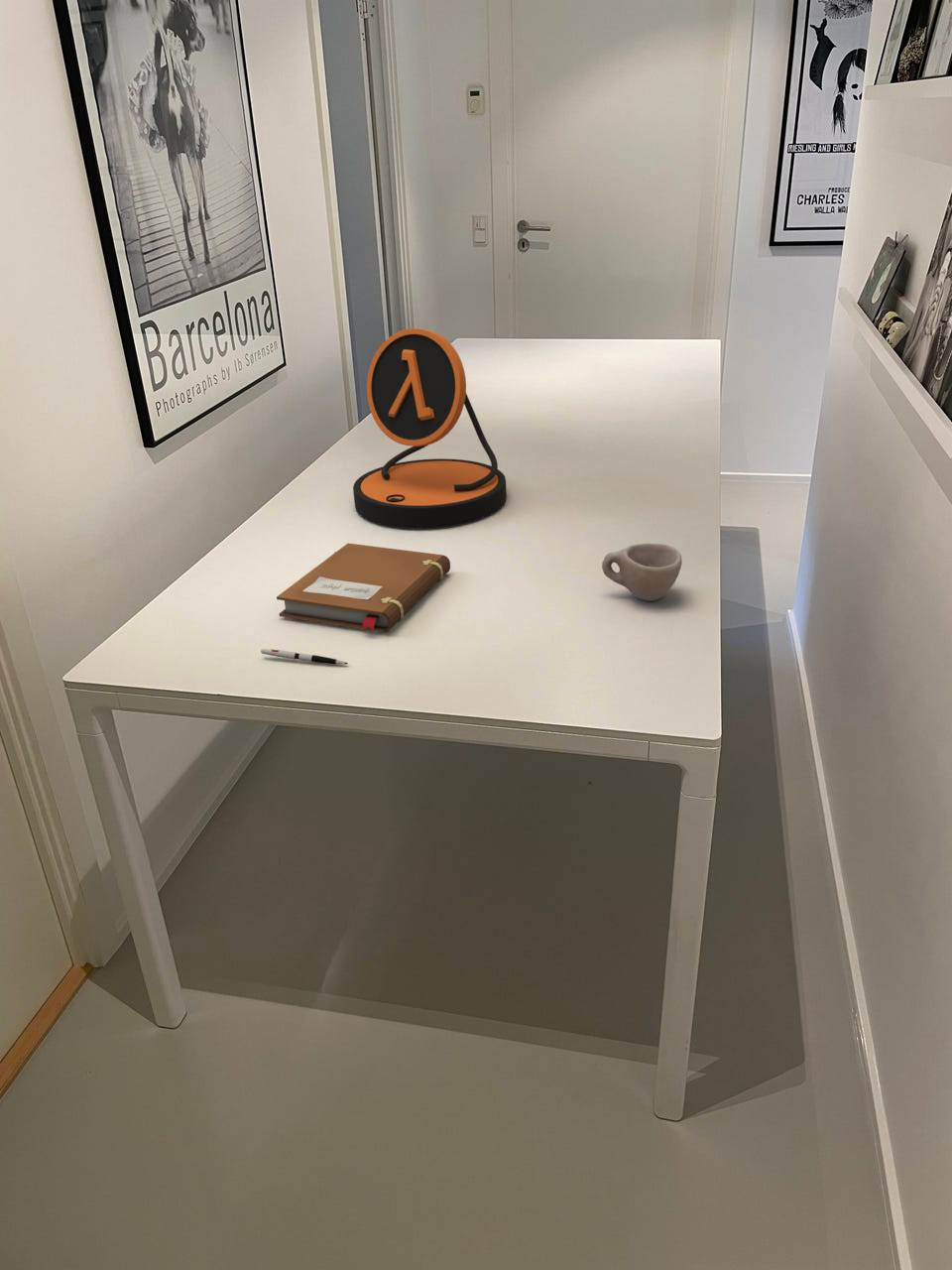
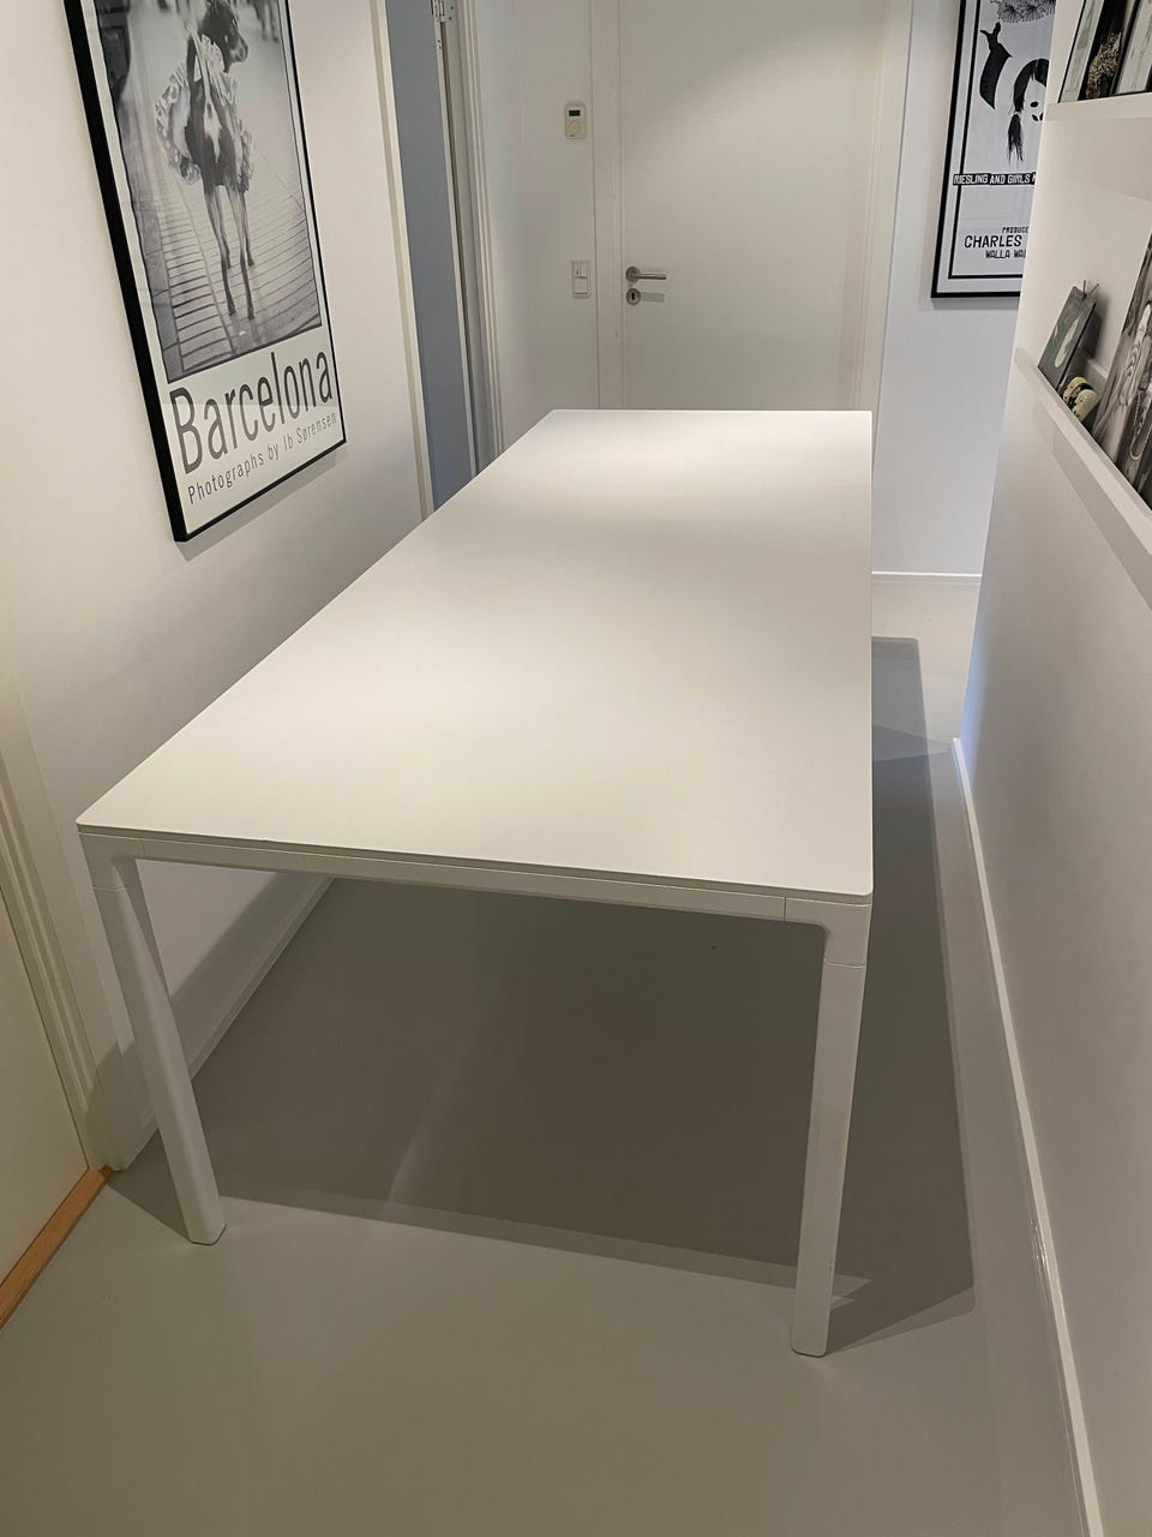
- notebook [276,542,451,633]
- pen [260,648,349,666]
- desk lamp [352,327,508,529]
- cup [601,543,683,602]
